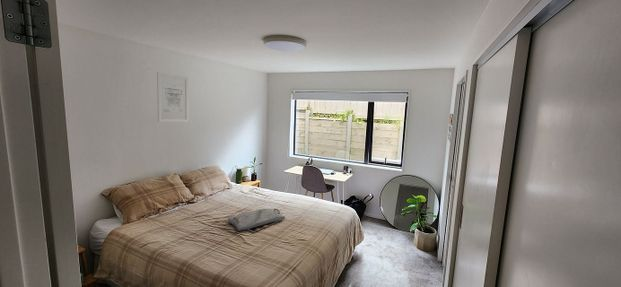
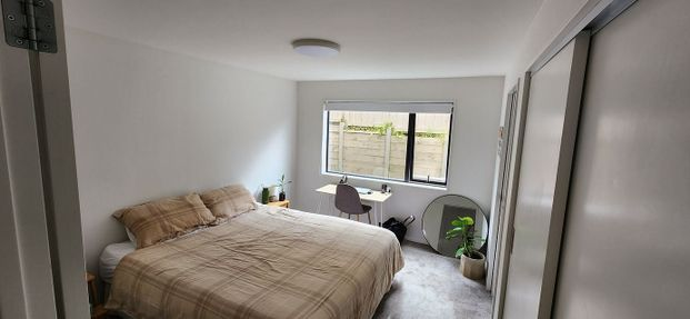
- wall art [156,71,190,123]
- serving tray [227,208,286,233]
